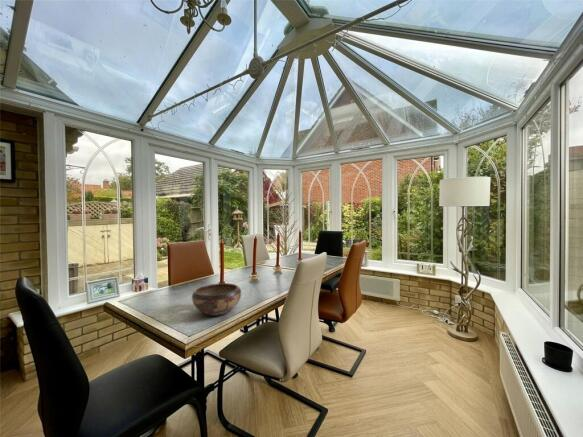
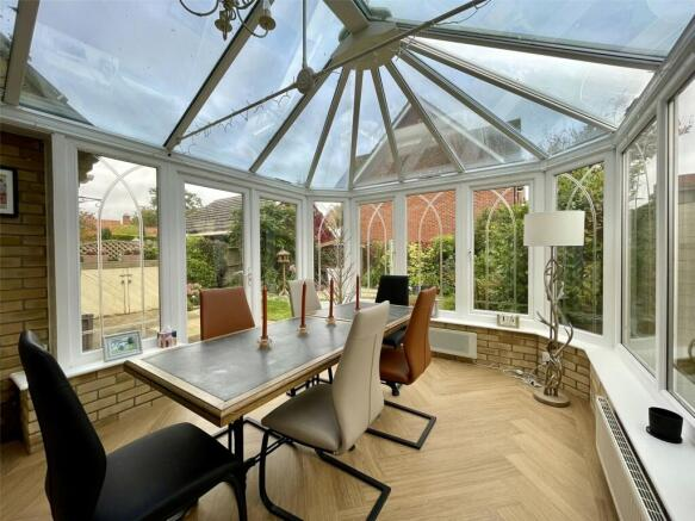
- decorative bowl [191,282,242,317]
